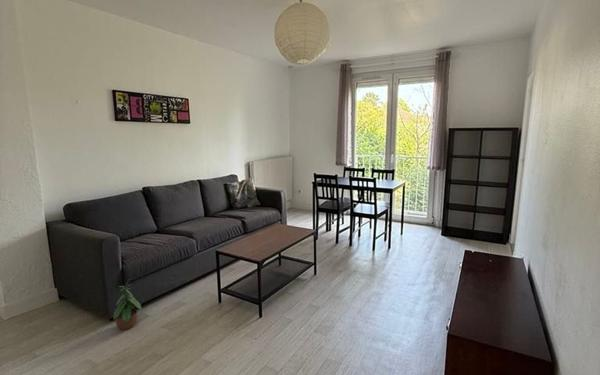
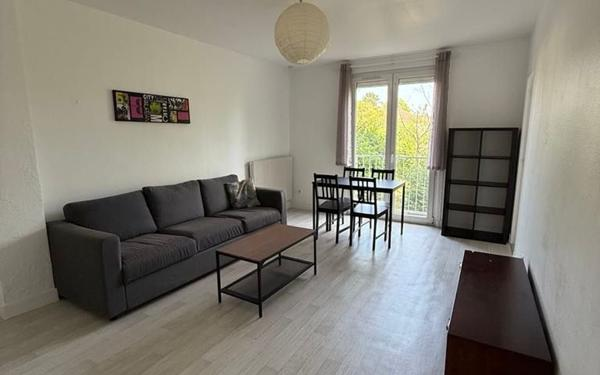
- potted plant [112,281,143,331]
